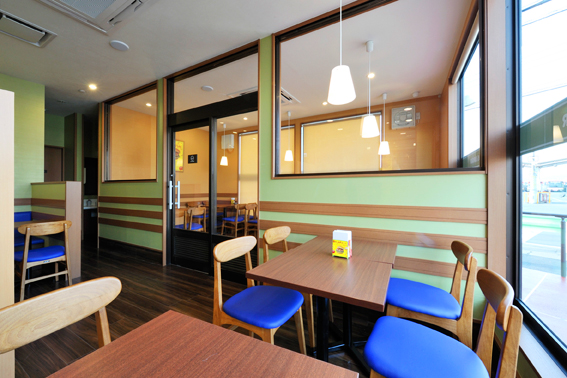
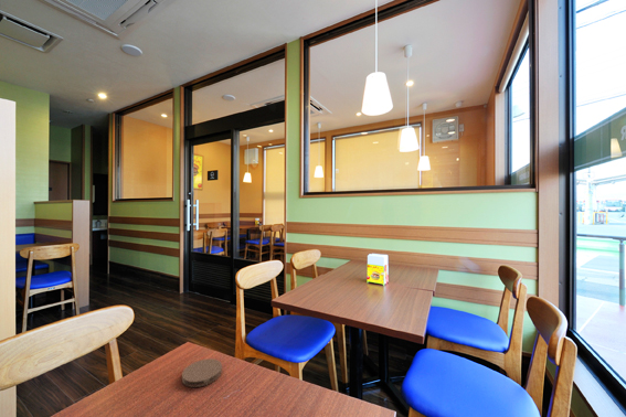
+ coaster [181,357,223,388]
